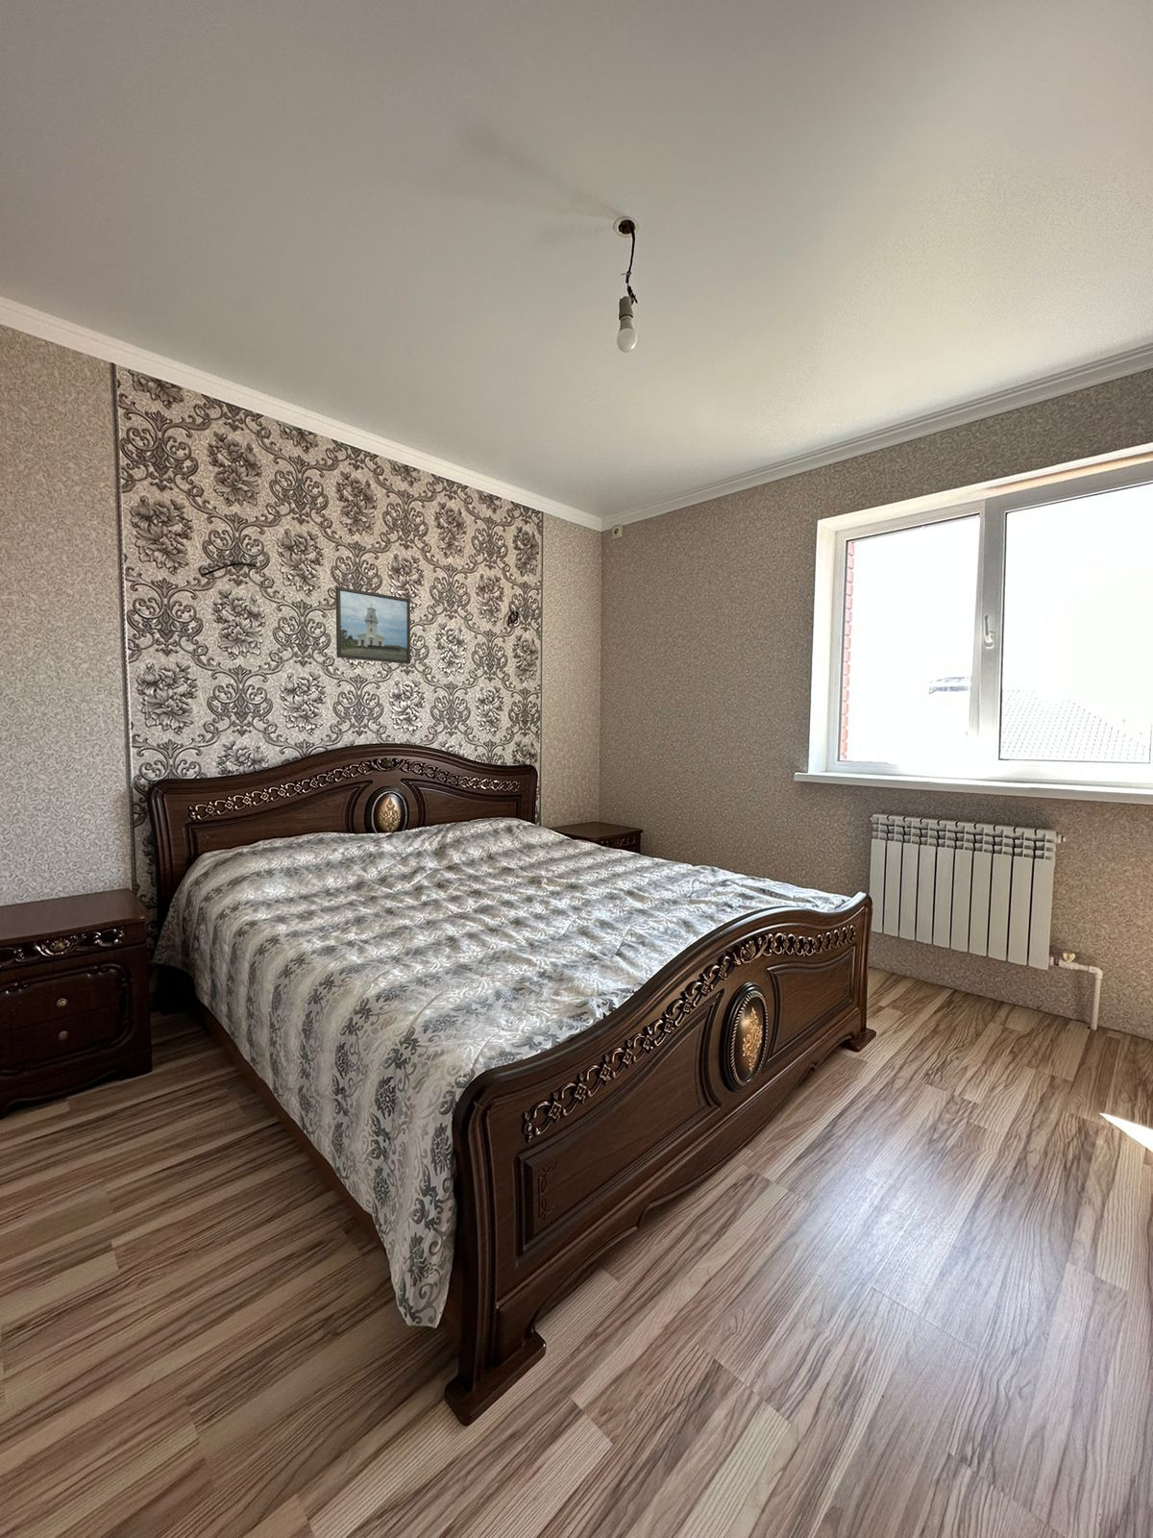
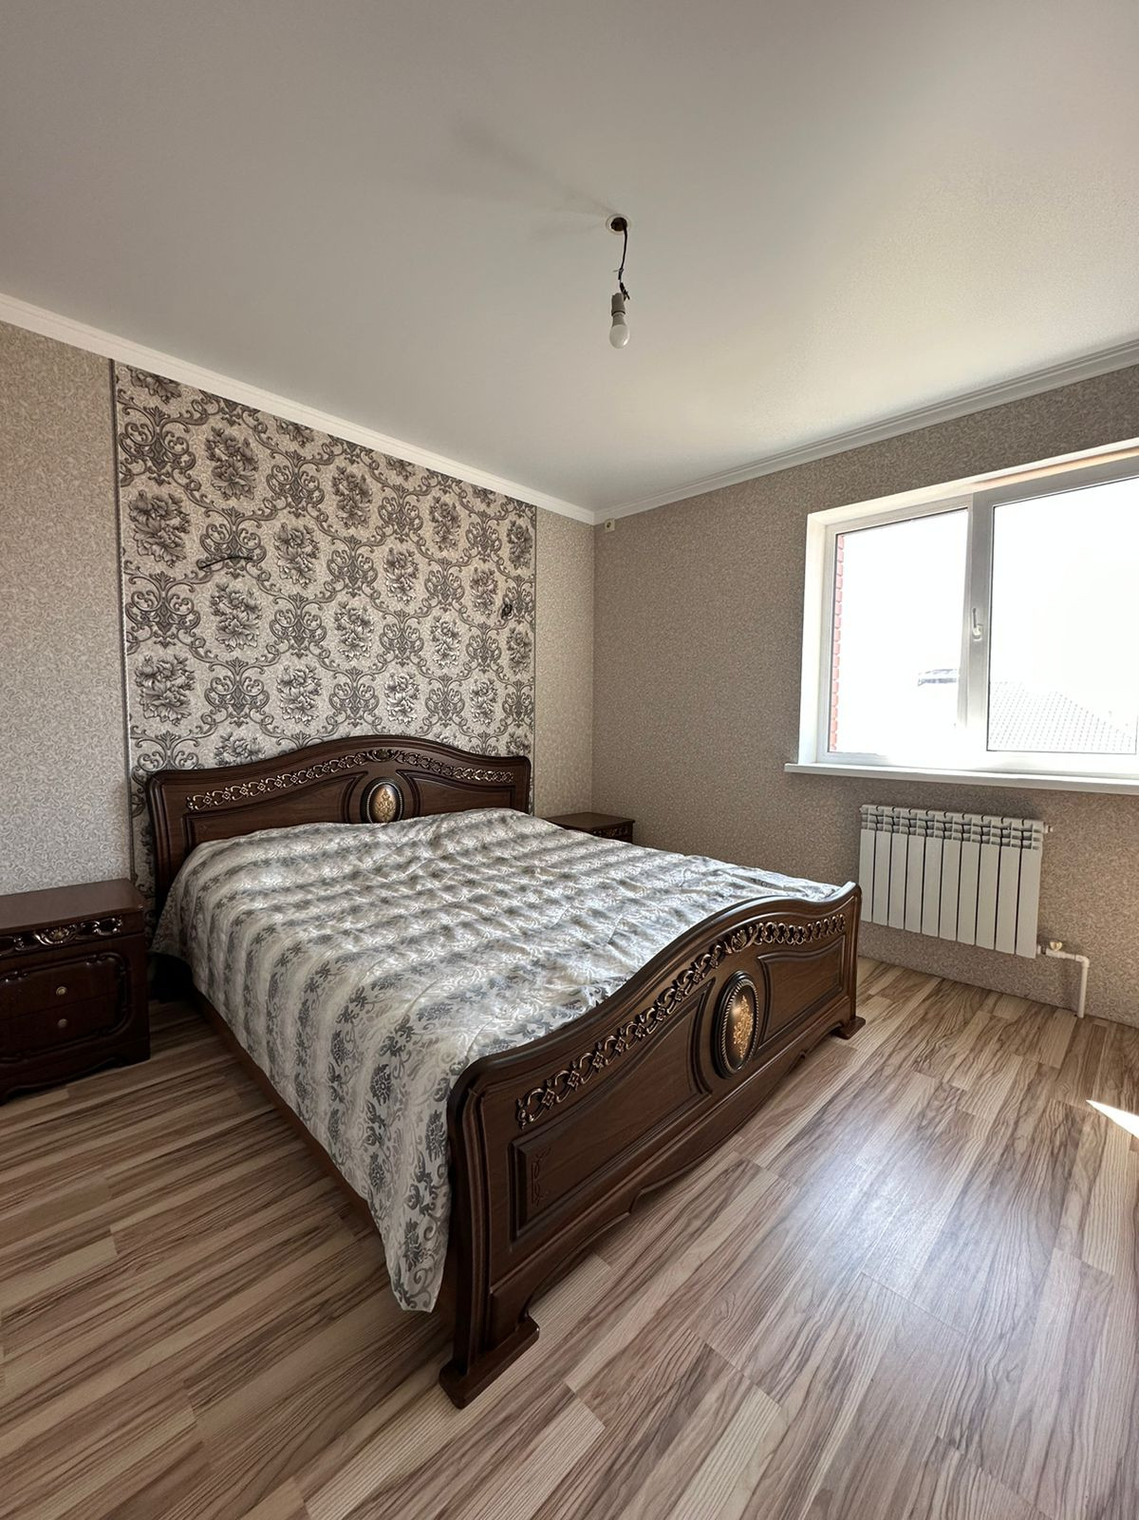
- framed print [335,585,412,665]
